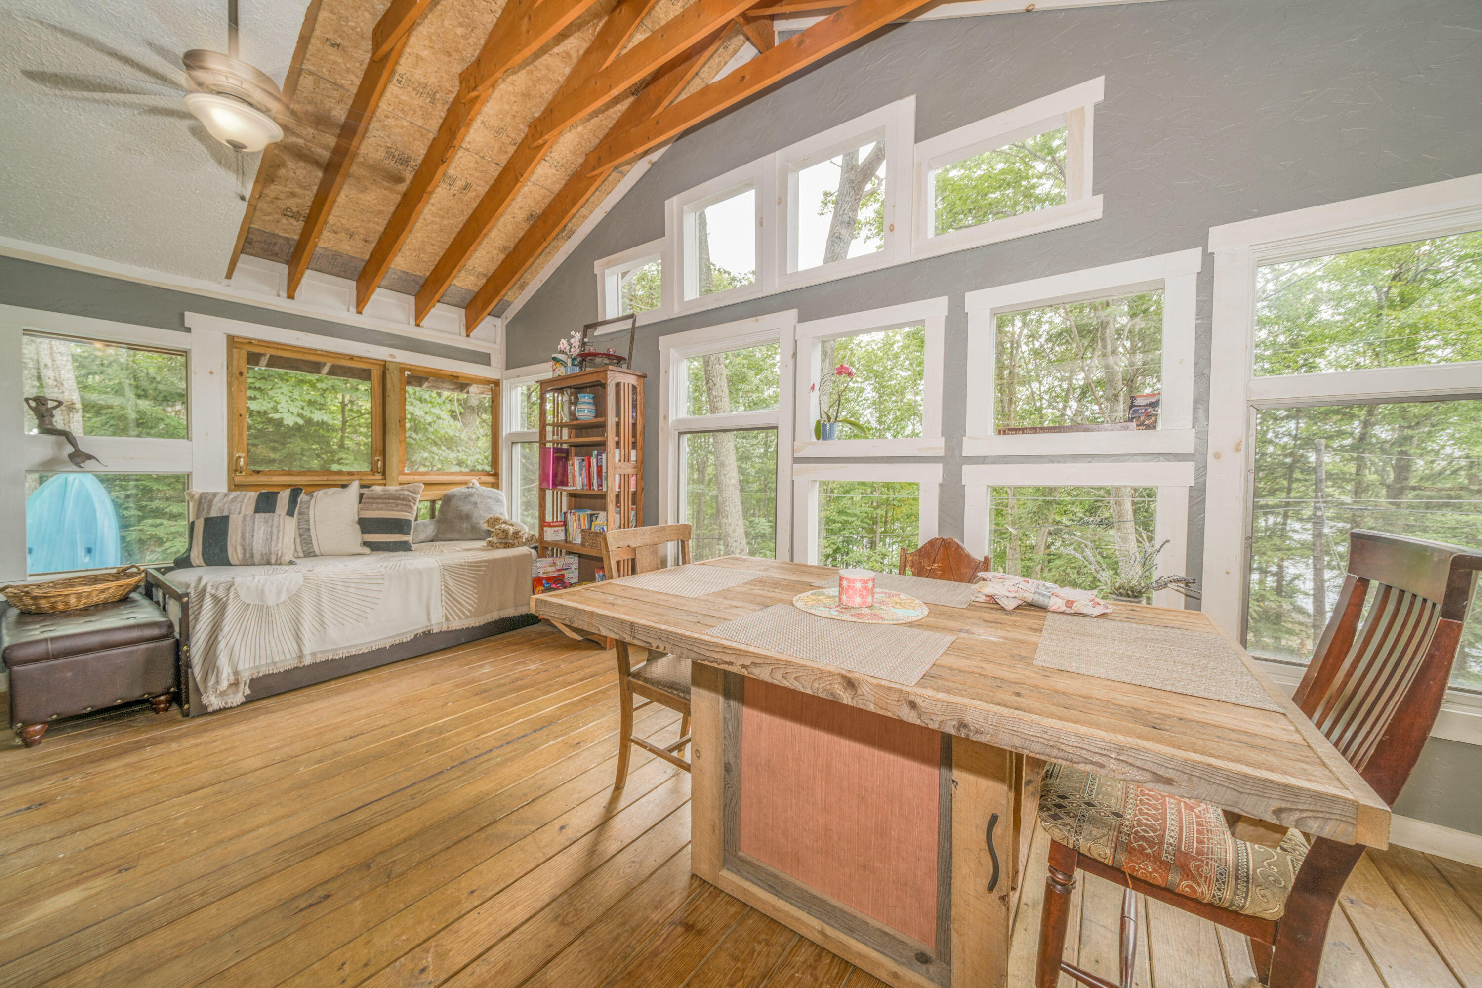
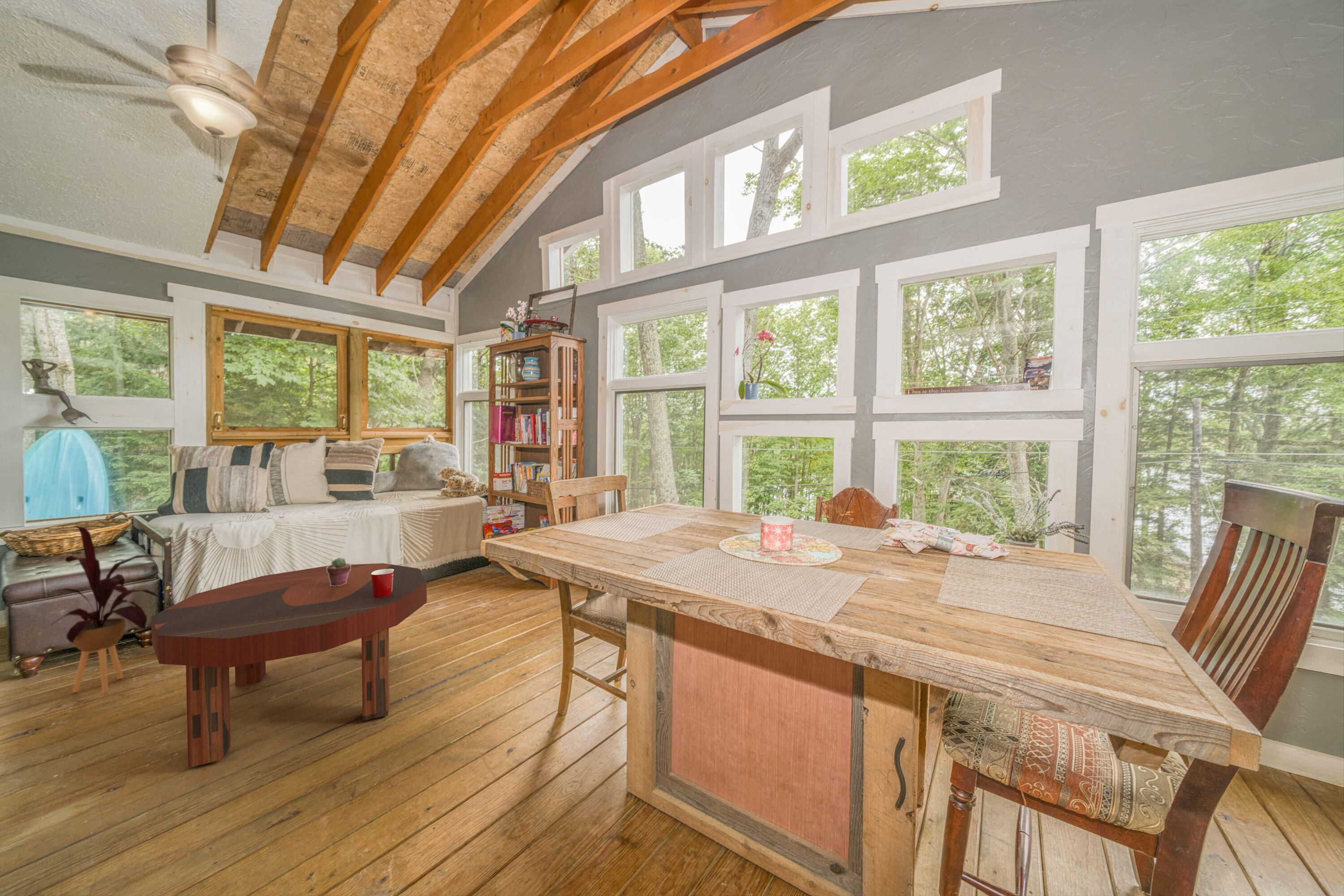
+ house plant [43,526,167,693]
+ coffee table [151,563,427,768]
+ mug [371,569,394,598]
+ potted succulent [327,557,351,586]
